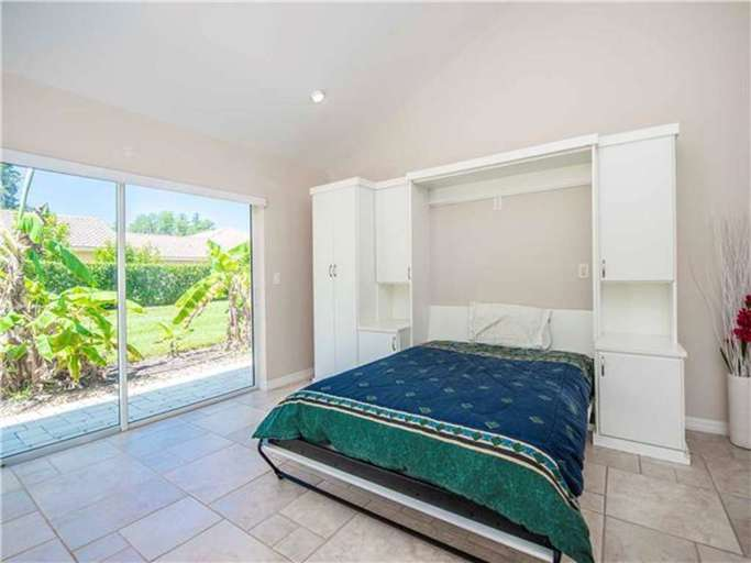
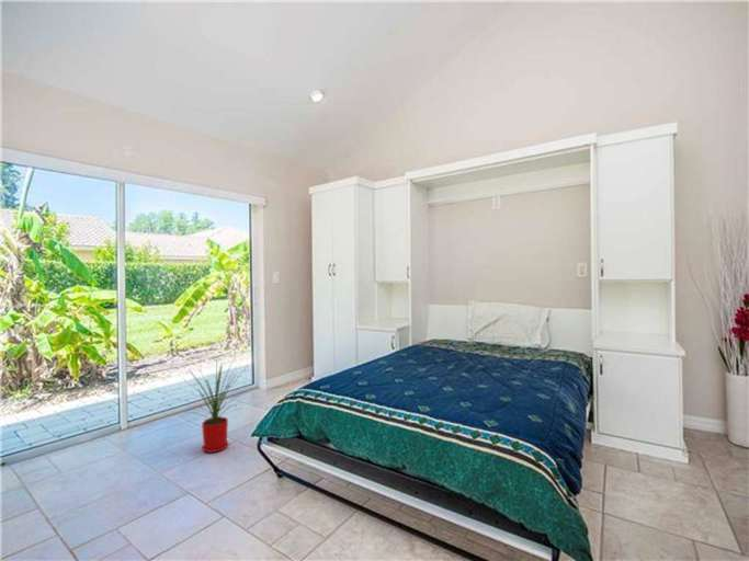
+ house plant [180,355,249,454]
